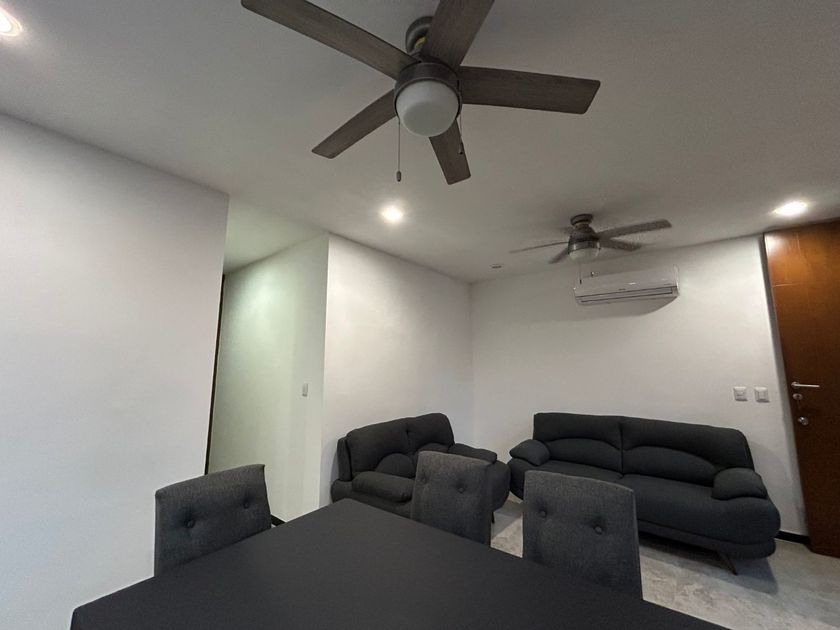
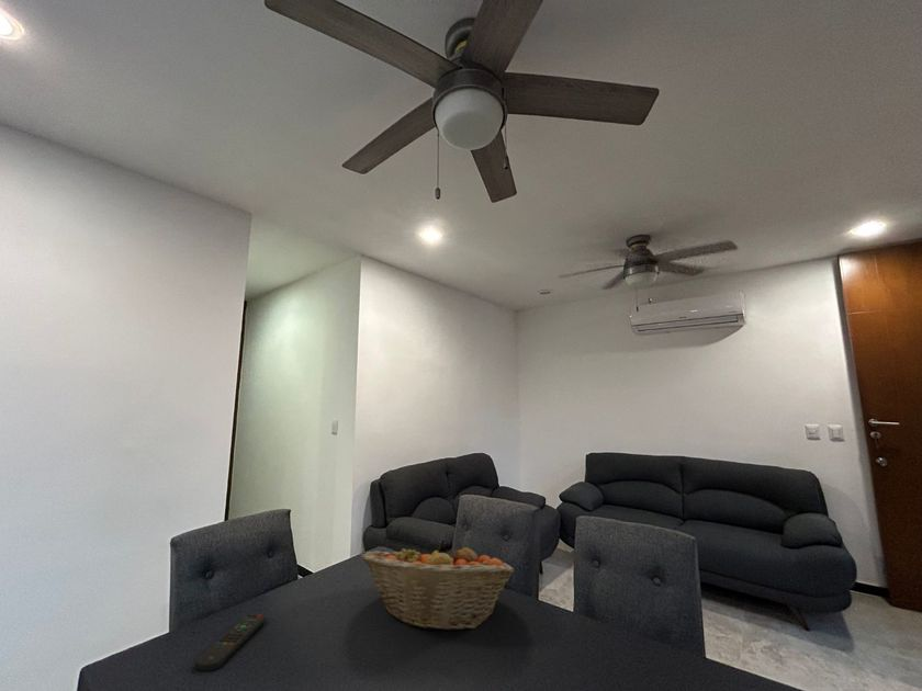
+ fruit basket [360,541,515,632]
+ remote control [193,612,267,672]
